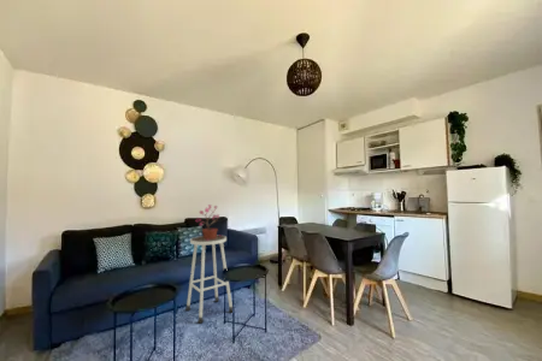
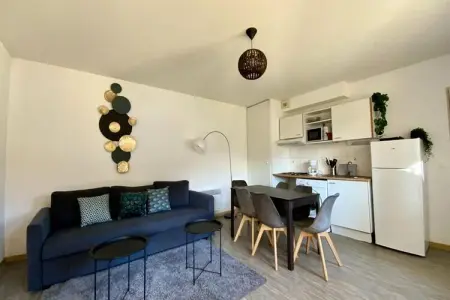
- stool [184,235,234,324]
- potted plant [195,203,223,241]
